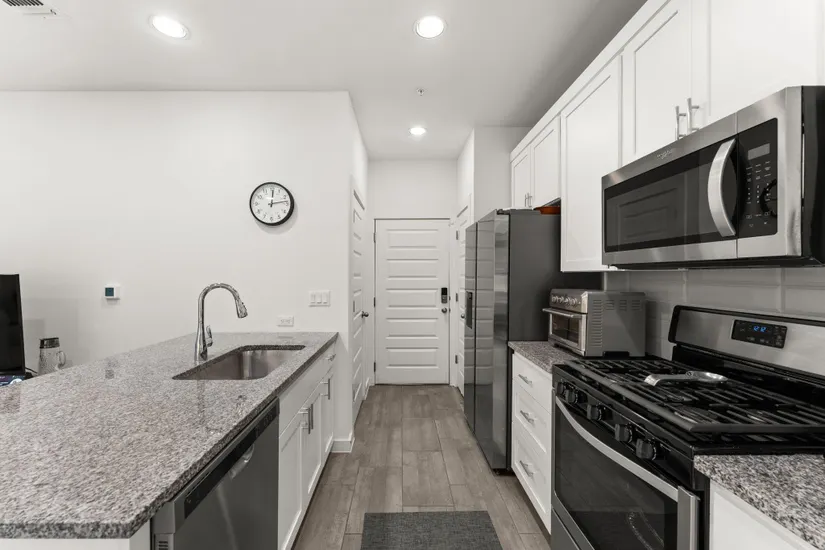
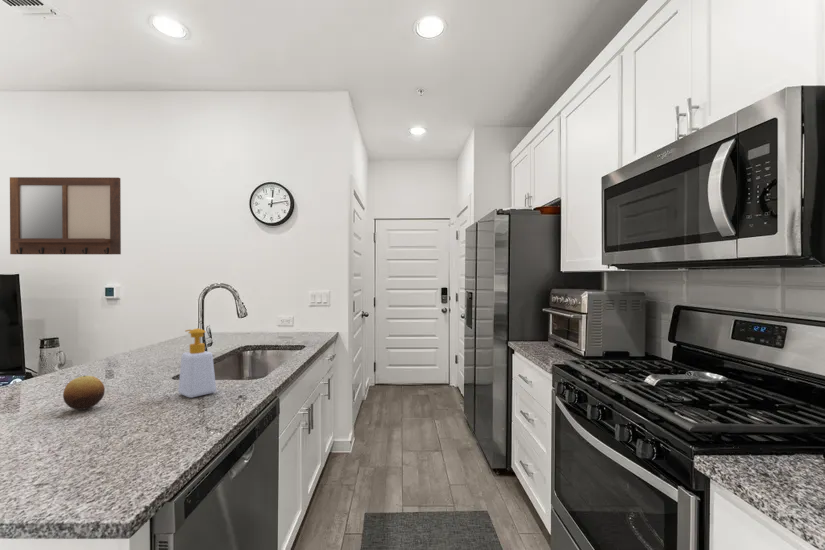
+ writing board [9,176,122,255]
+ soap bottle [177,328,217,399]
+ fruit [62,375,106,411]
